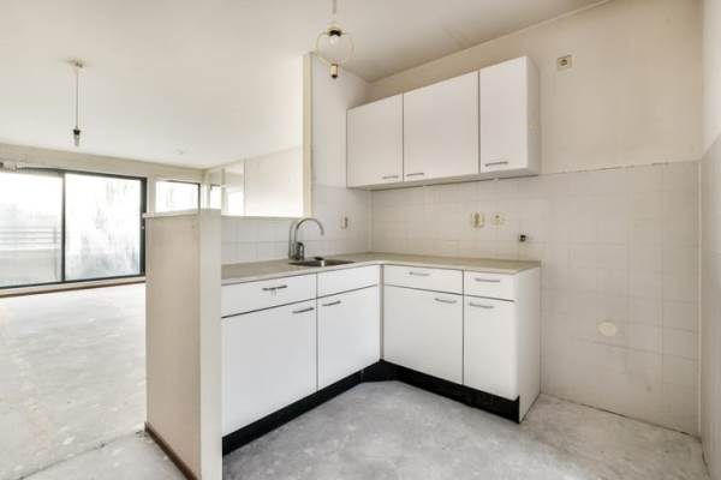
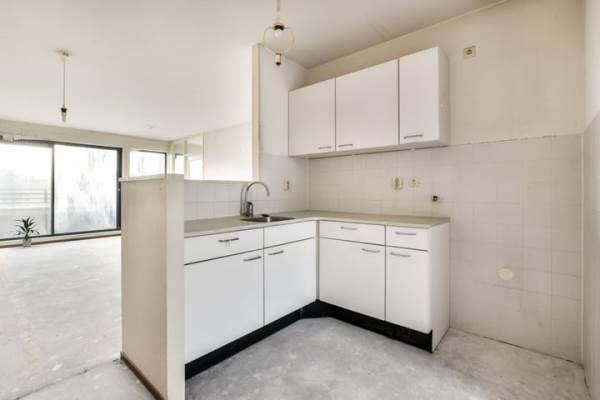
+ indoor plant [9,216,41,248]
